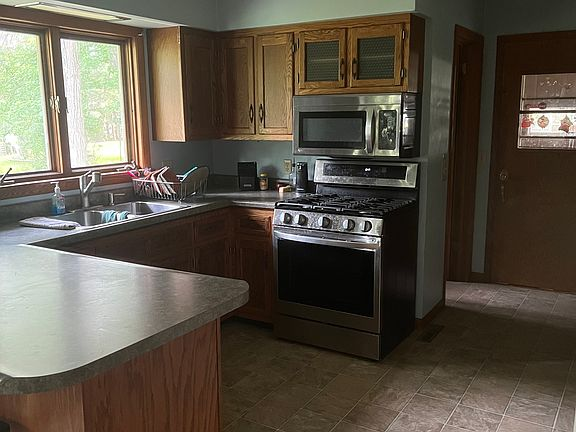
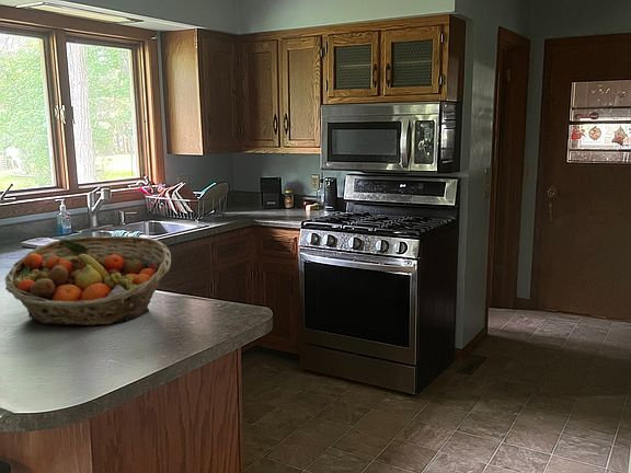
+ fruit basket [3,234,172,326]
